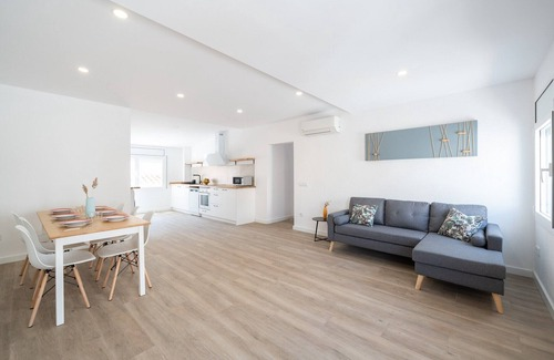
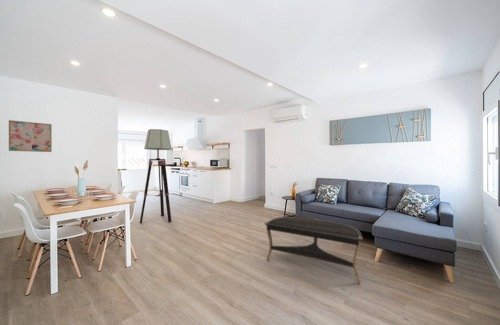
+ floor lamp [139,128,172,224]
+ wall art [8,119,53,153]
+ coffee table [264,216,364,285]
